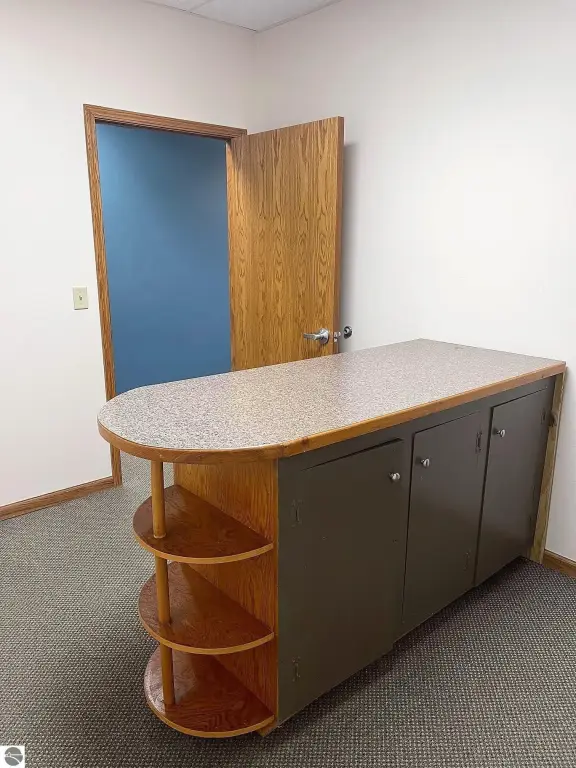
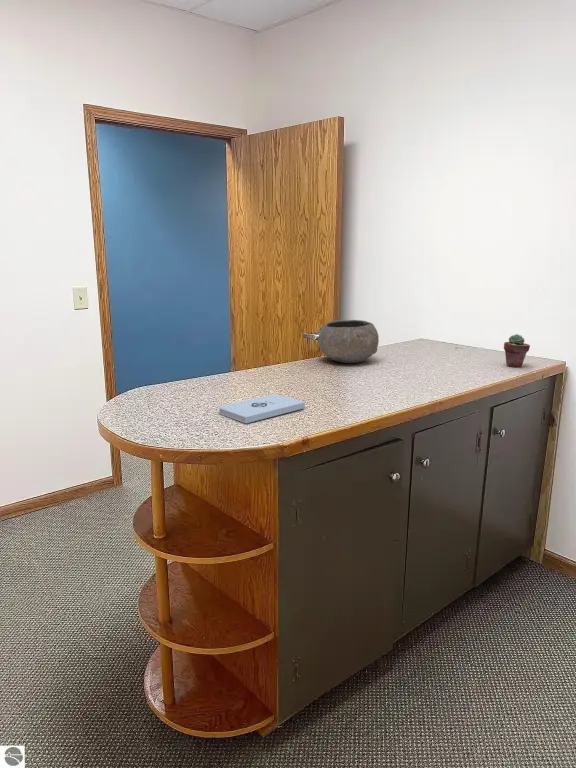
+ potted succulent [503,333,531,368]
+ bowl [317,319,380,364]
+ notepad [218,393,306,424]
